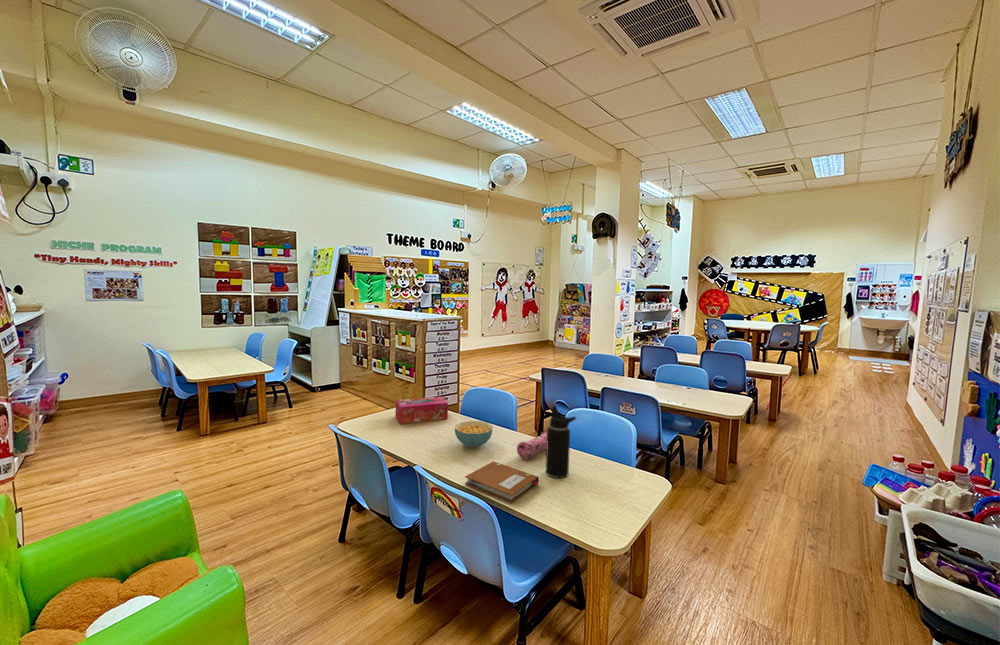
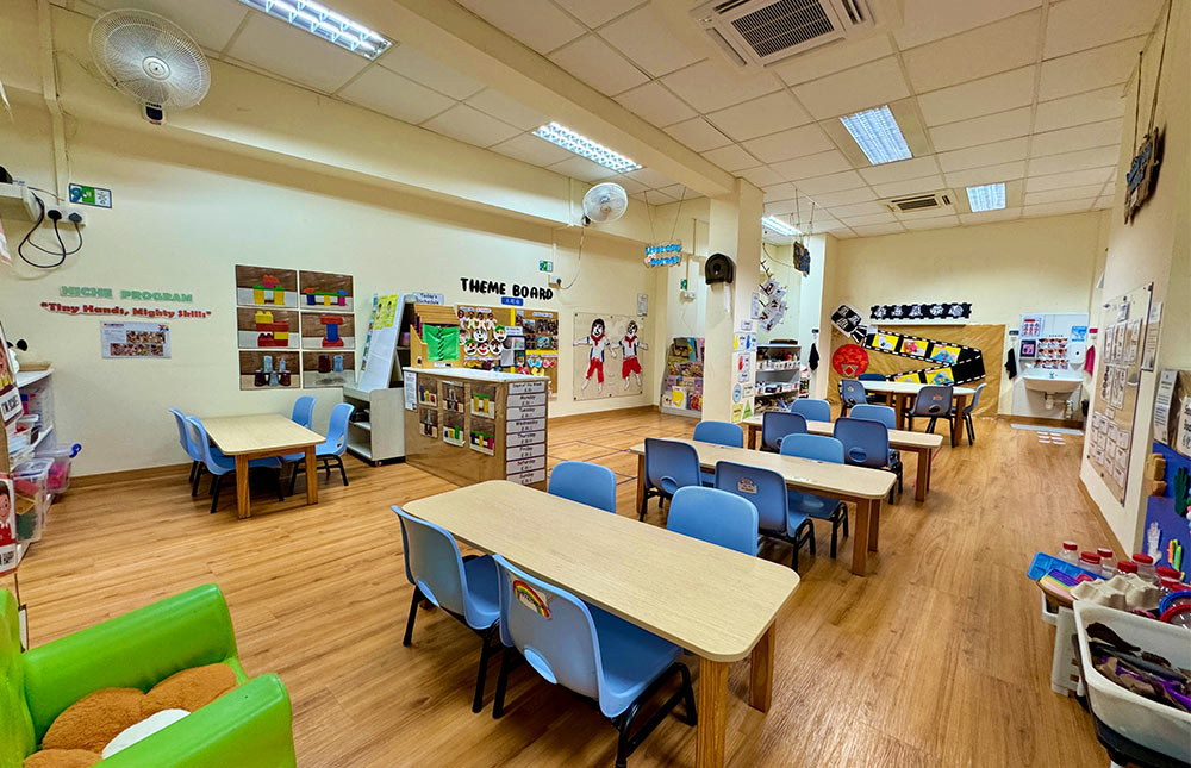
- water bottle [545,405,577,479]
- cereal bowl [454,420,494,449]
- tissue box [395,396,449,425]
- notebook [464,461,540,504]
- pencil case [516,431,547,461]
